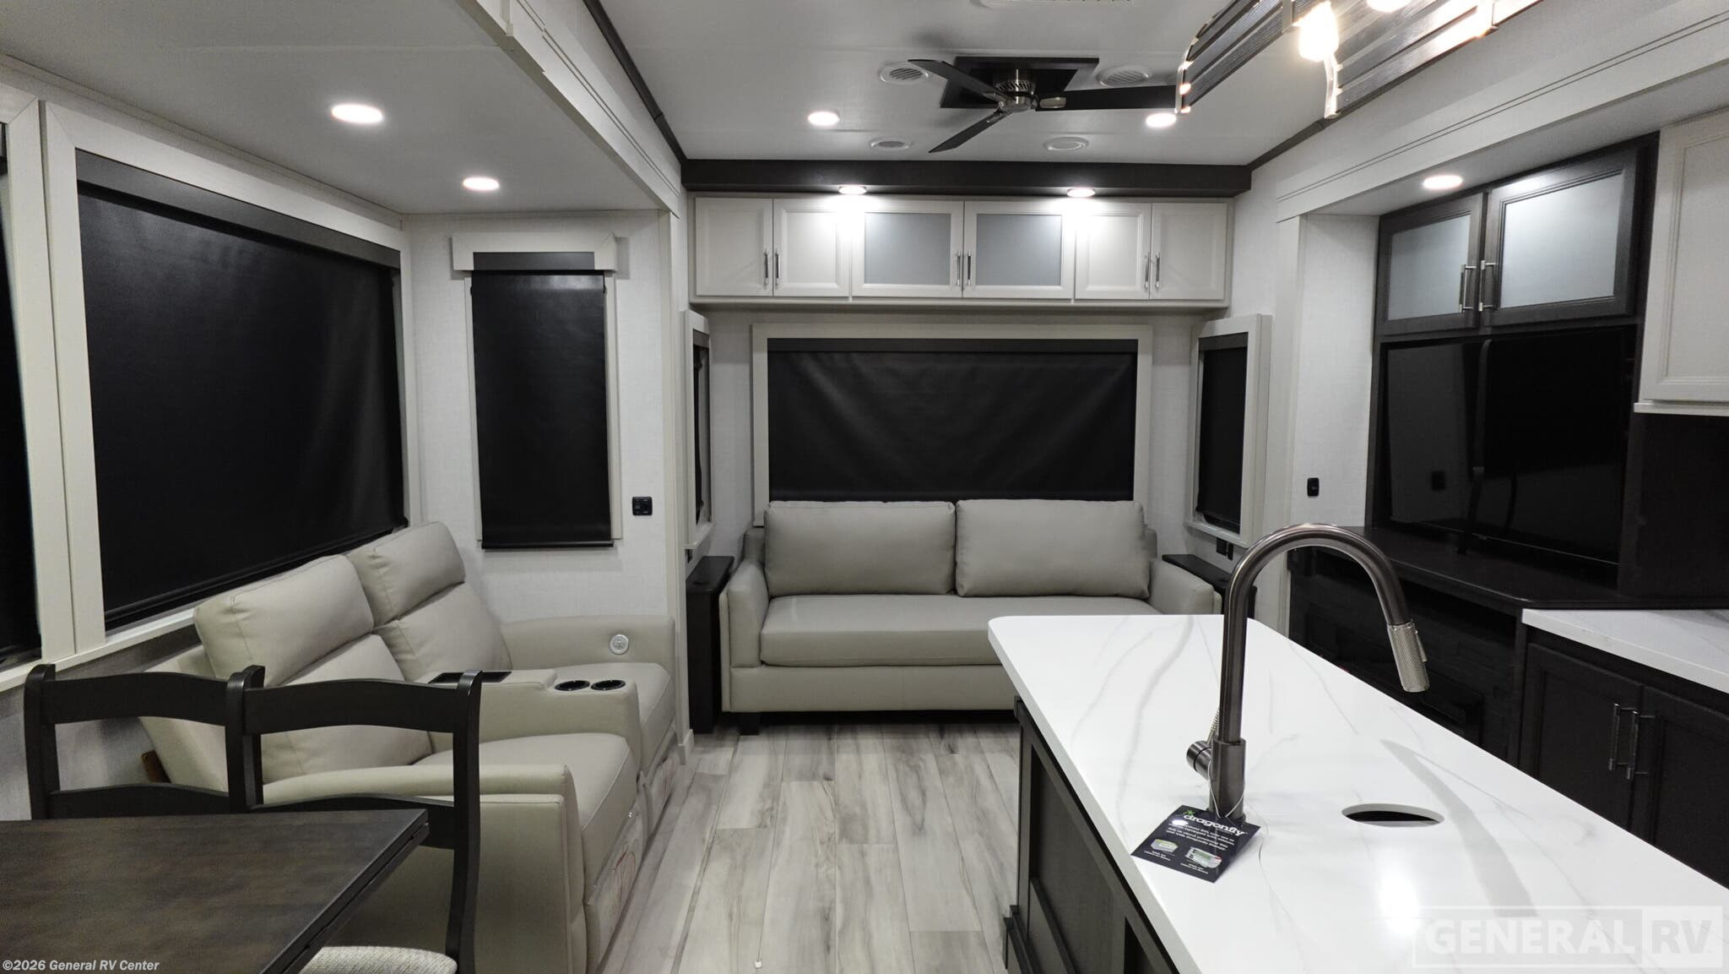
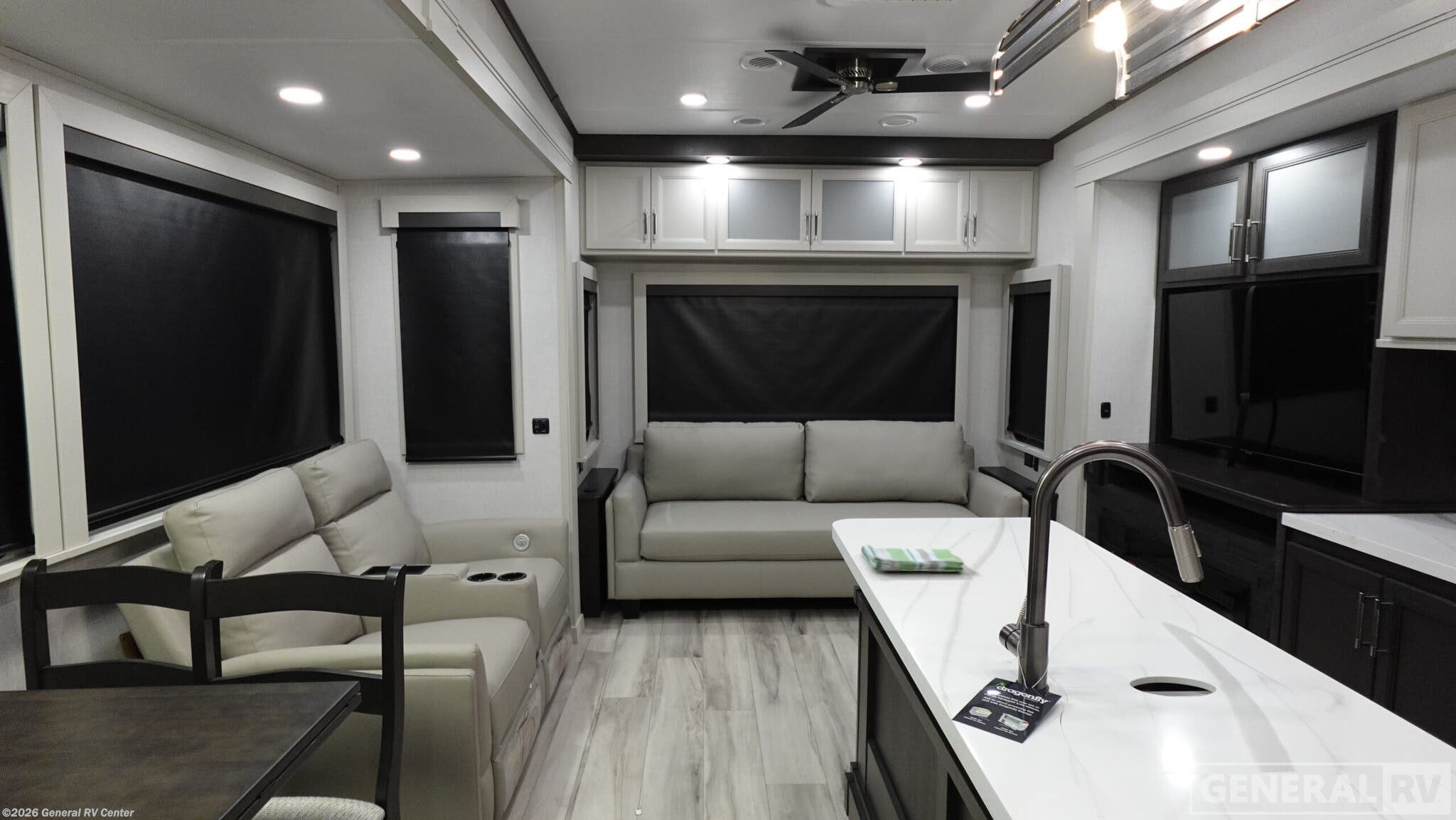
+ dish towel [860,544,965,573]
